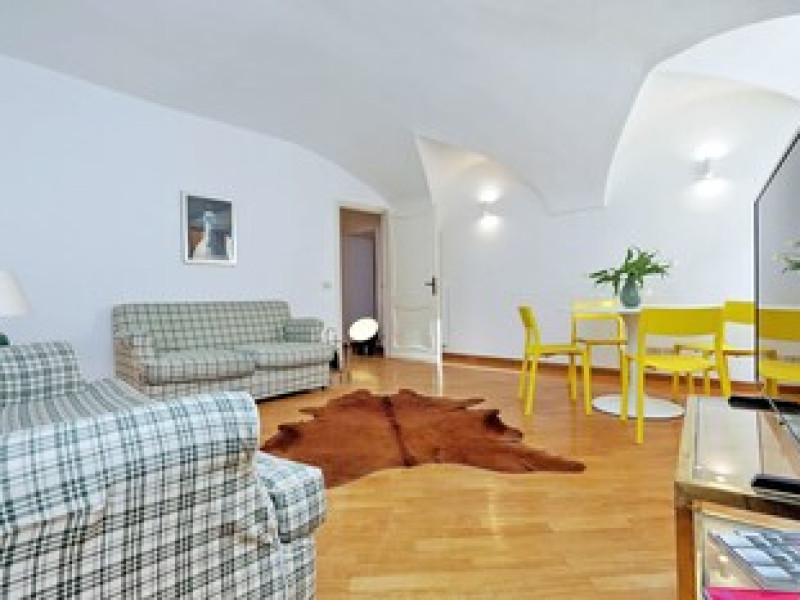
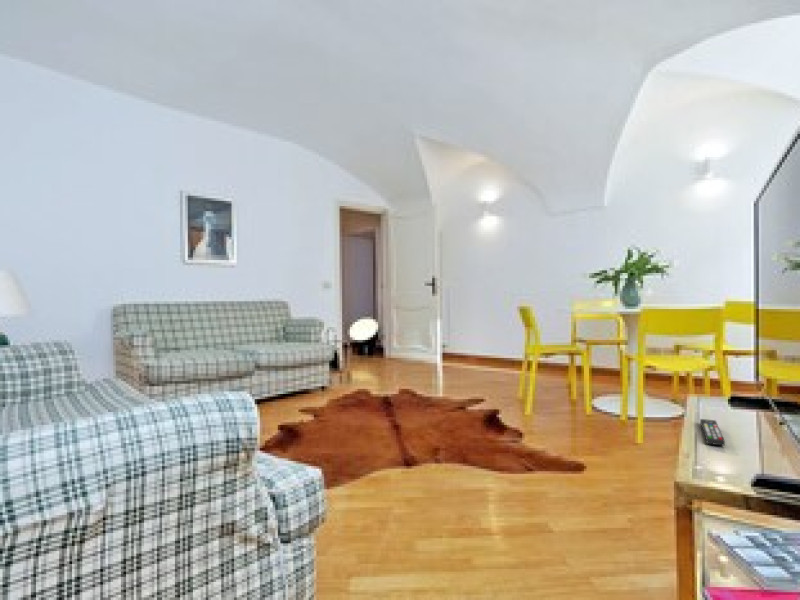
+ remote control [699,418,726,447]
